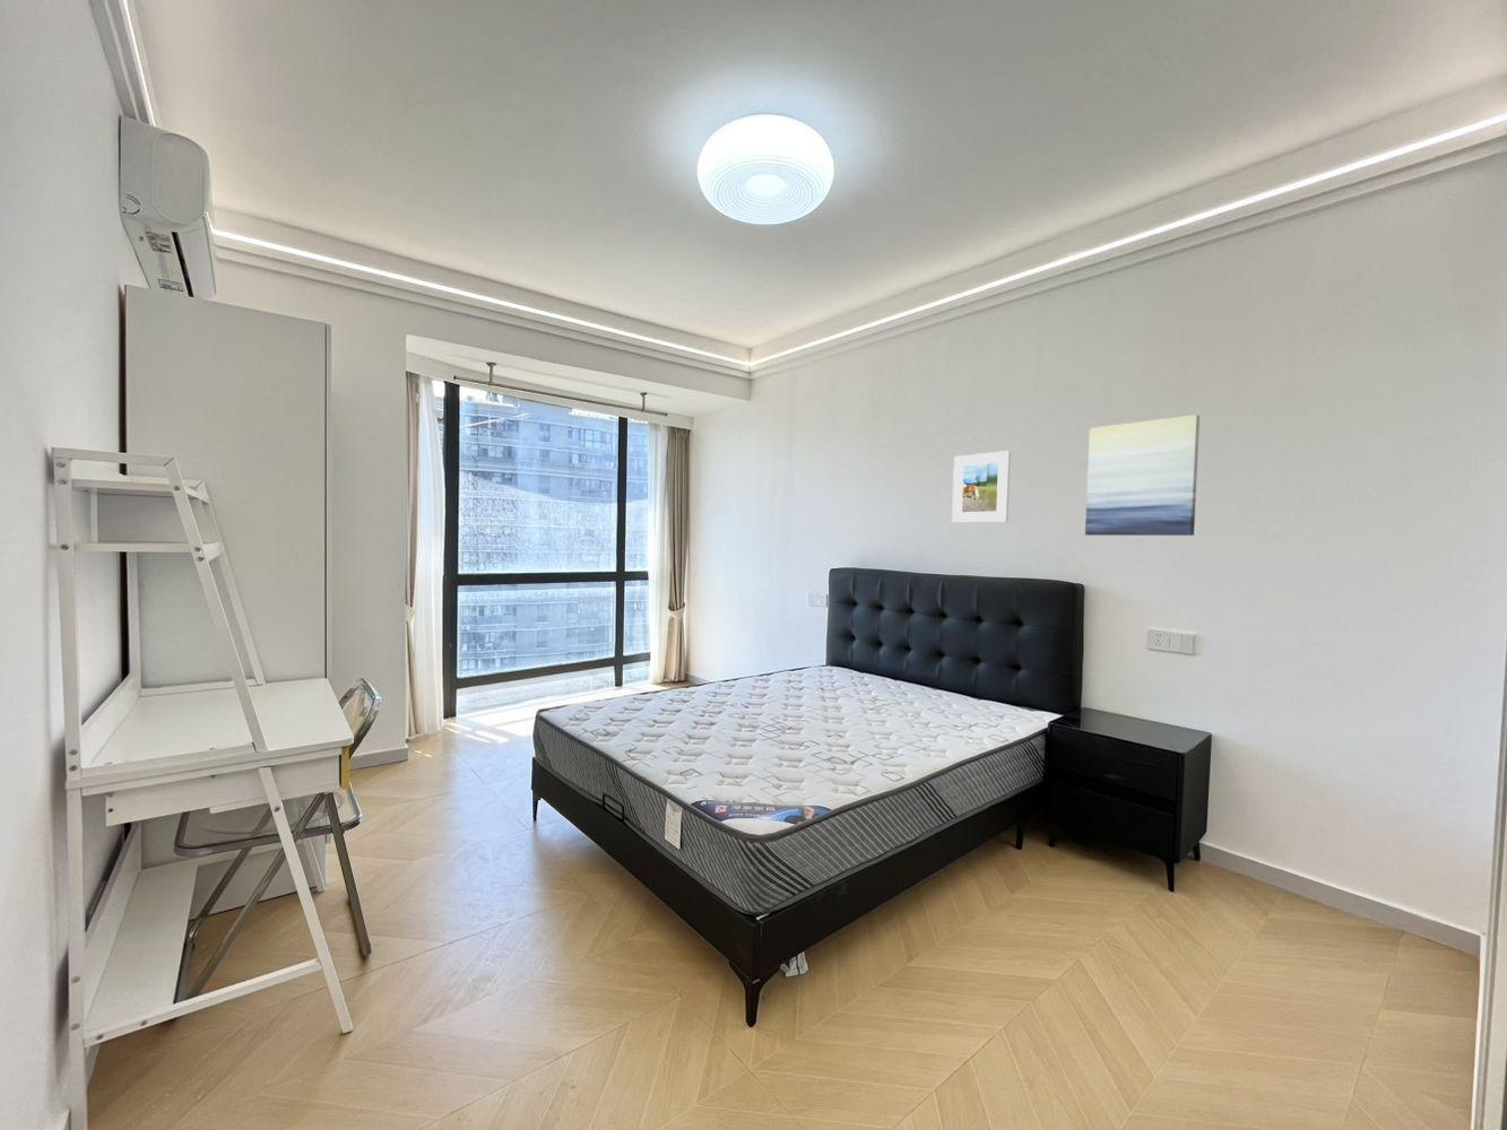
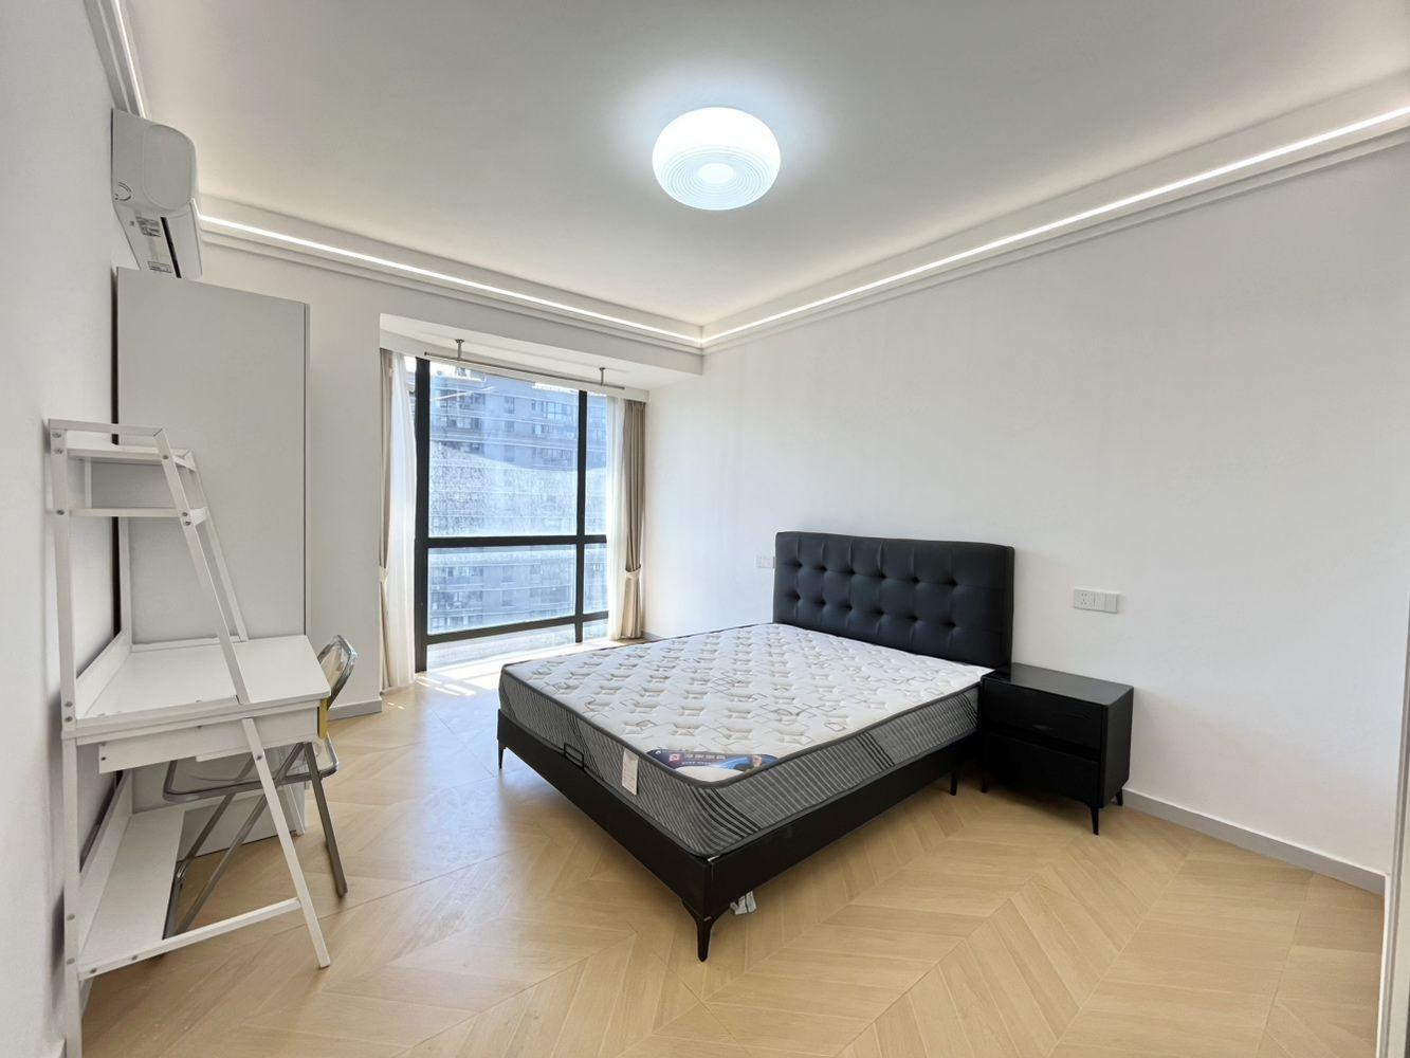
- wall art [1084,413,1201,537]
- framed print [951,450,1012,525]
